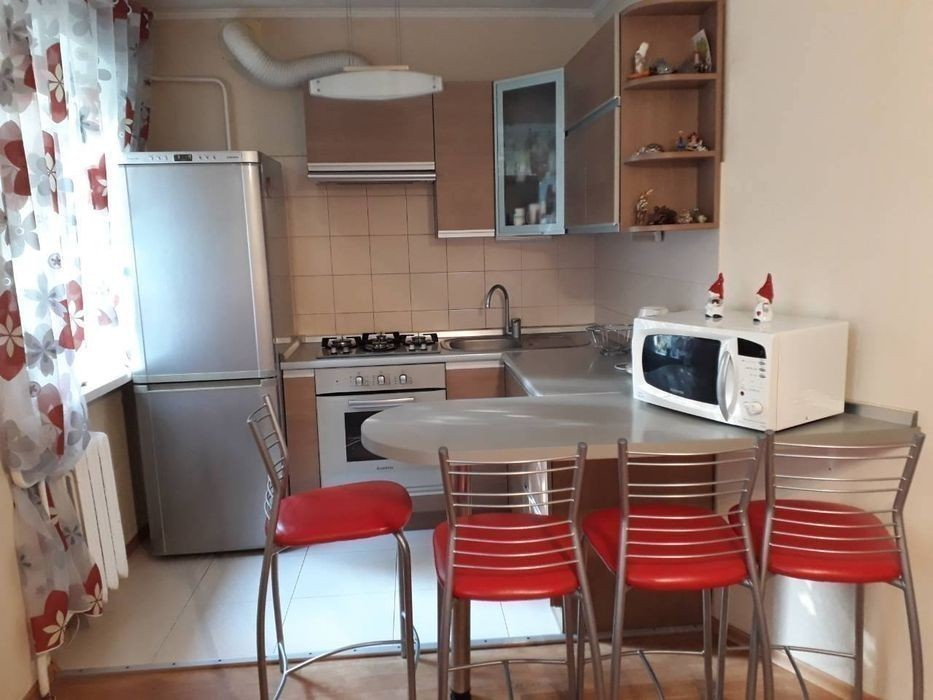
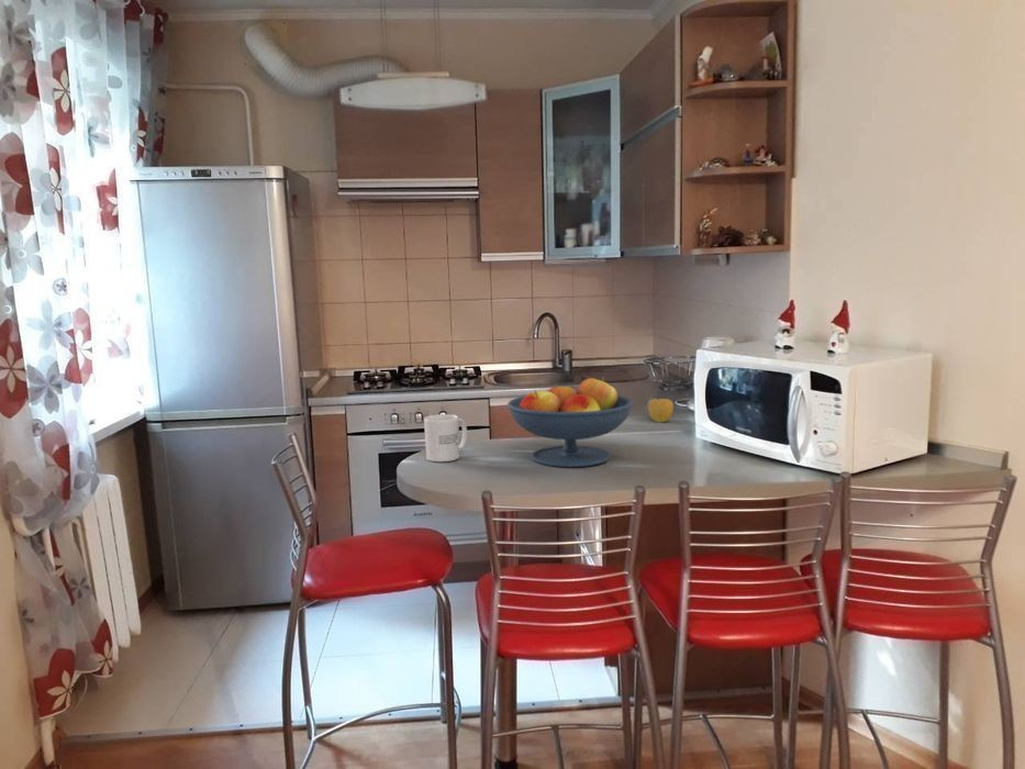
+ apple [647,398,675,424]
+ fruit bowl [506,376,634,468]
+ mug [423,413,468,462]
